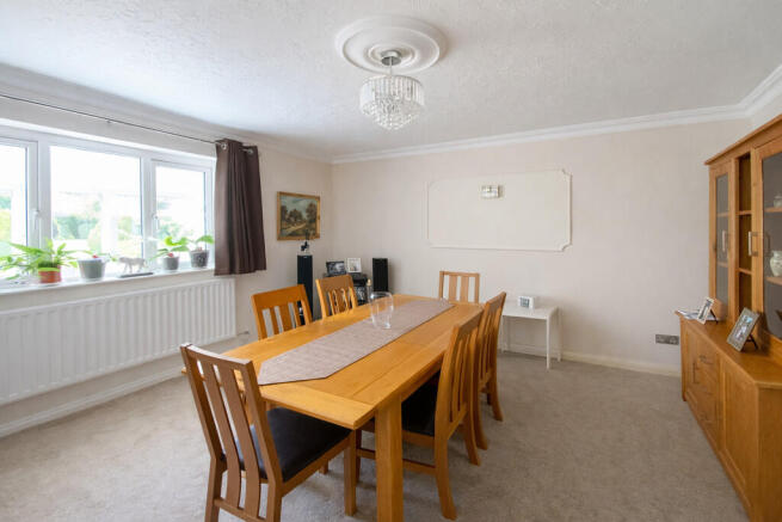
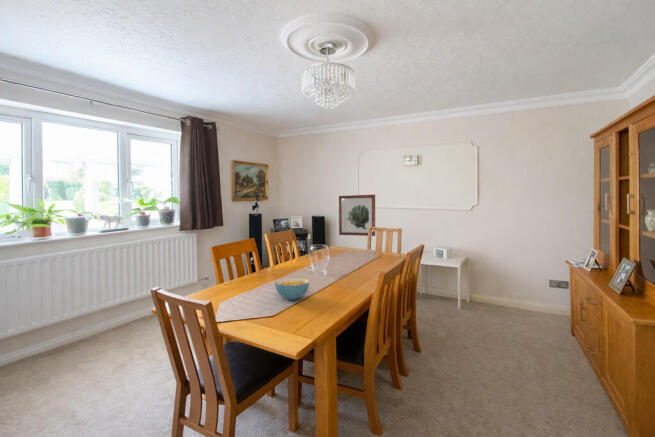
+ cereal bowl [274,277,310,301]
+ wall art [338,194,376,237]
